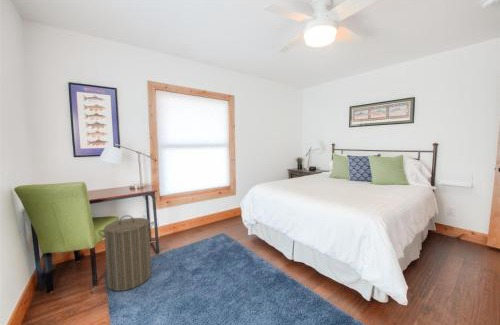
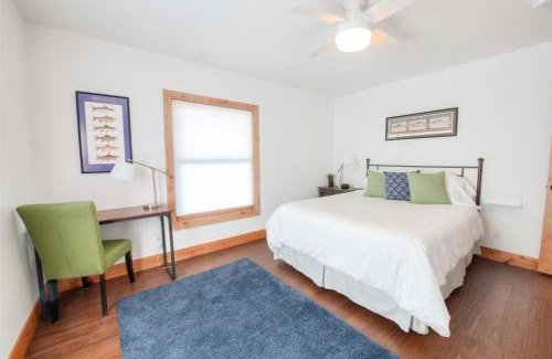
- laundry hamper [97,214,155,292]
